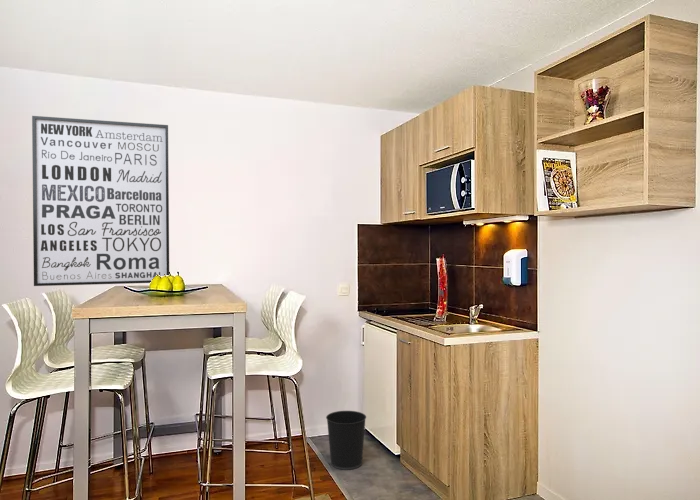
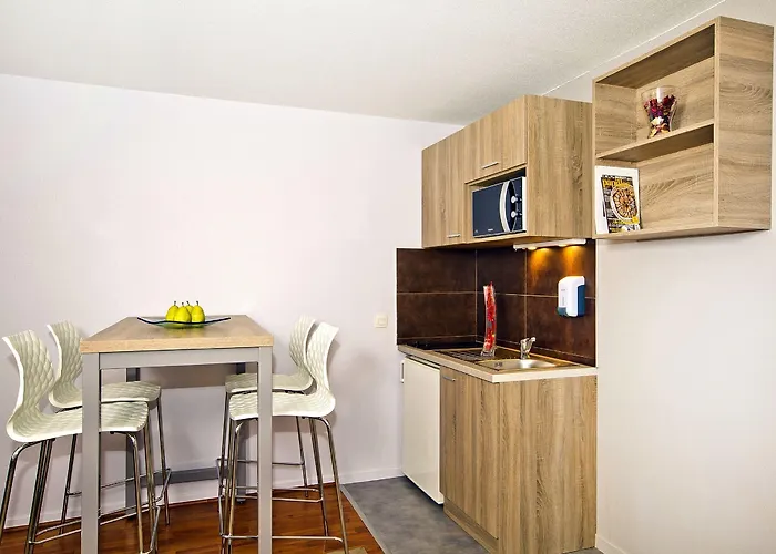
- wall art [31,115,170,287]
- wastebasket [325,410,367,471]
